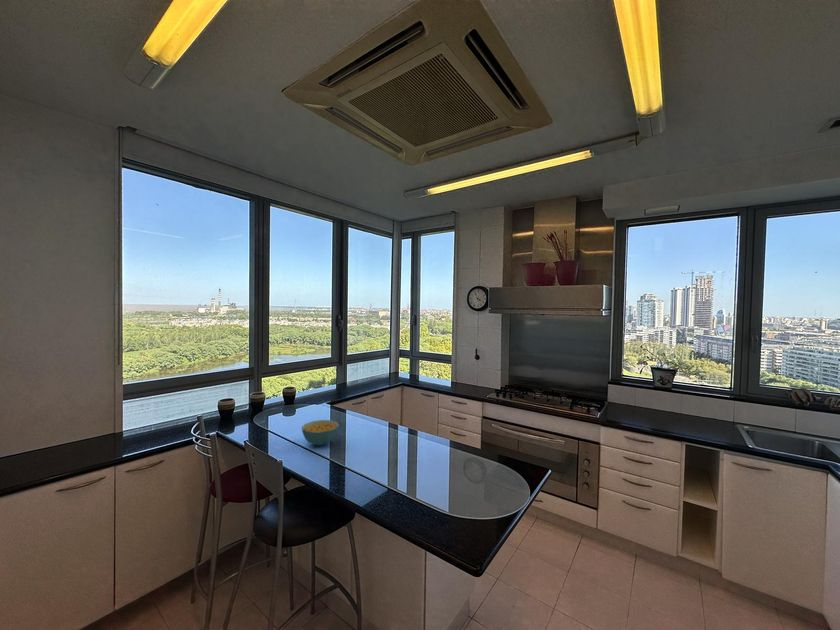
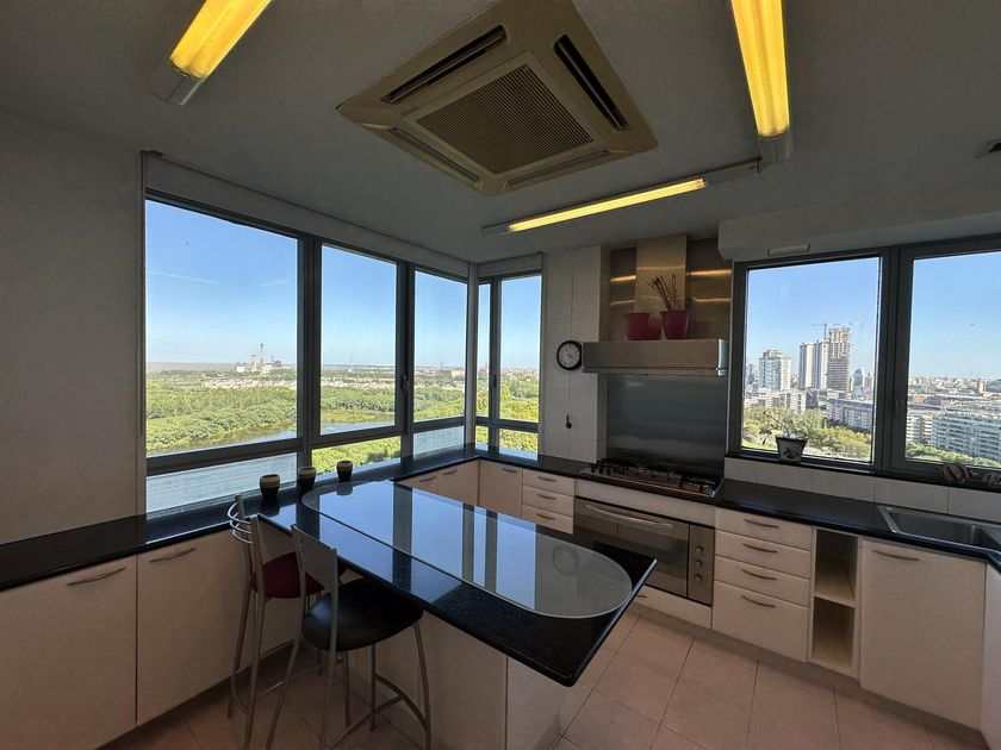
- cereal bowl [301,419,340,447]
